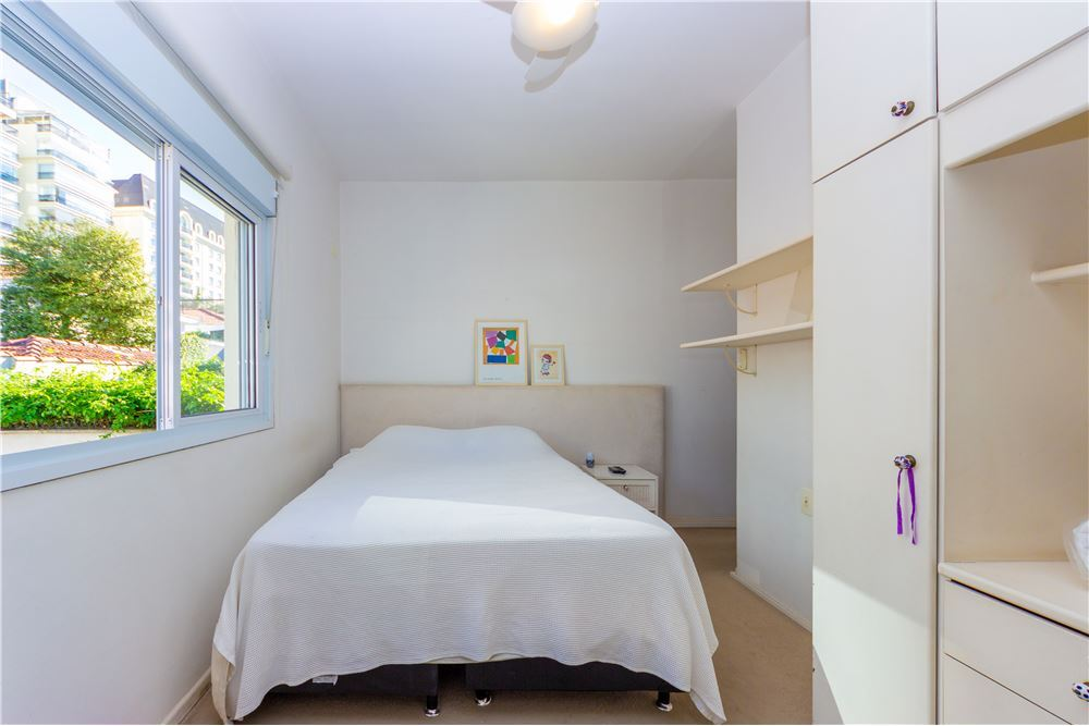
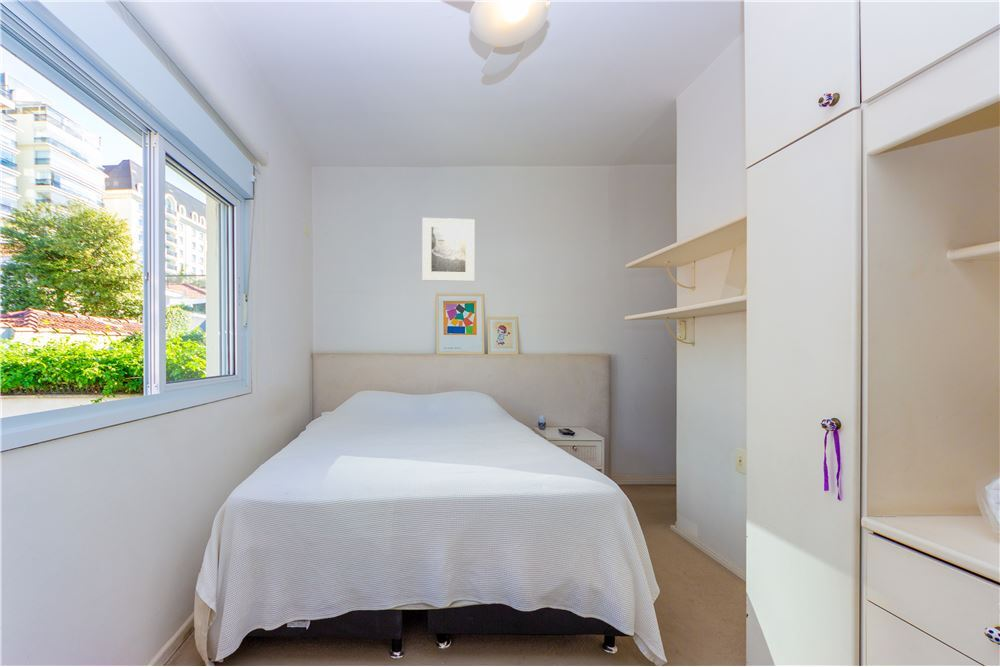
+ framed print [421,217,475,282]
